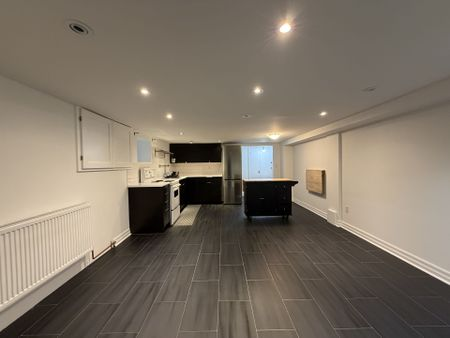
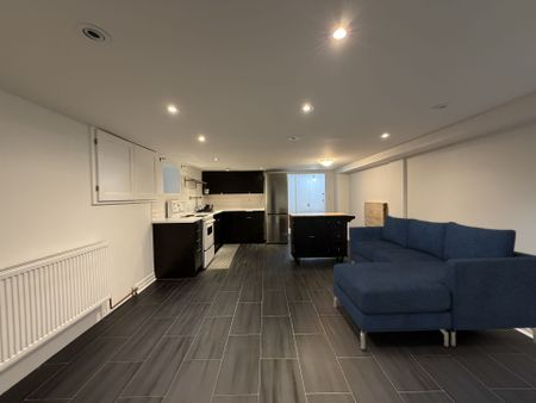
+ sofa [332,215,536,351]
